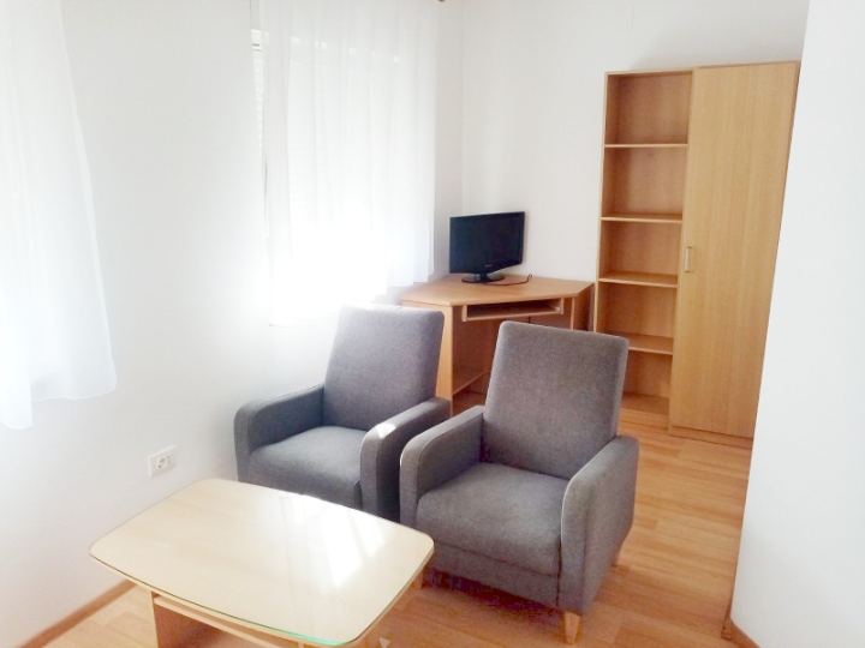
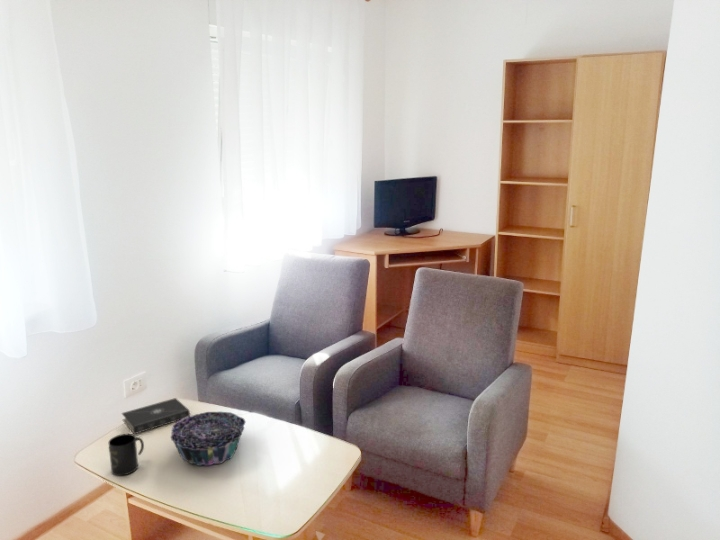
+ mug [108,433,145,477]
+ book [121,397,191,435]
+ decorative bowl [170,411,247,467]
